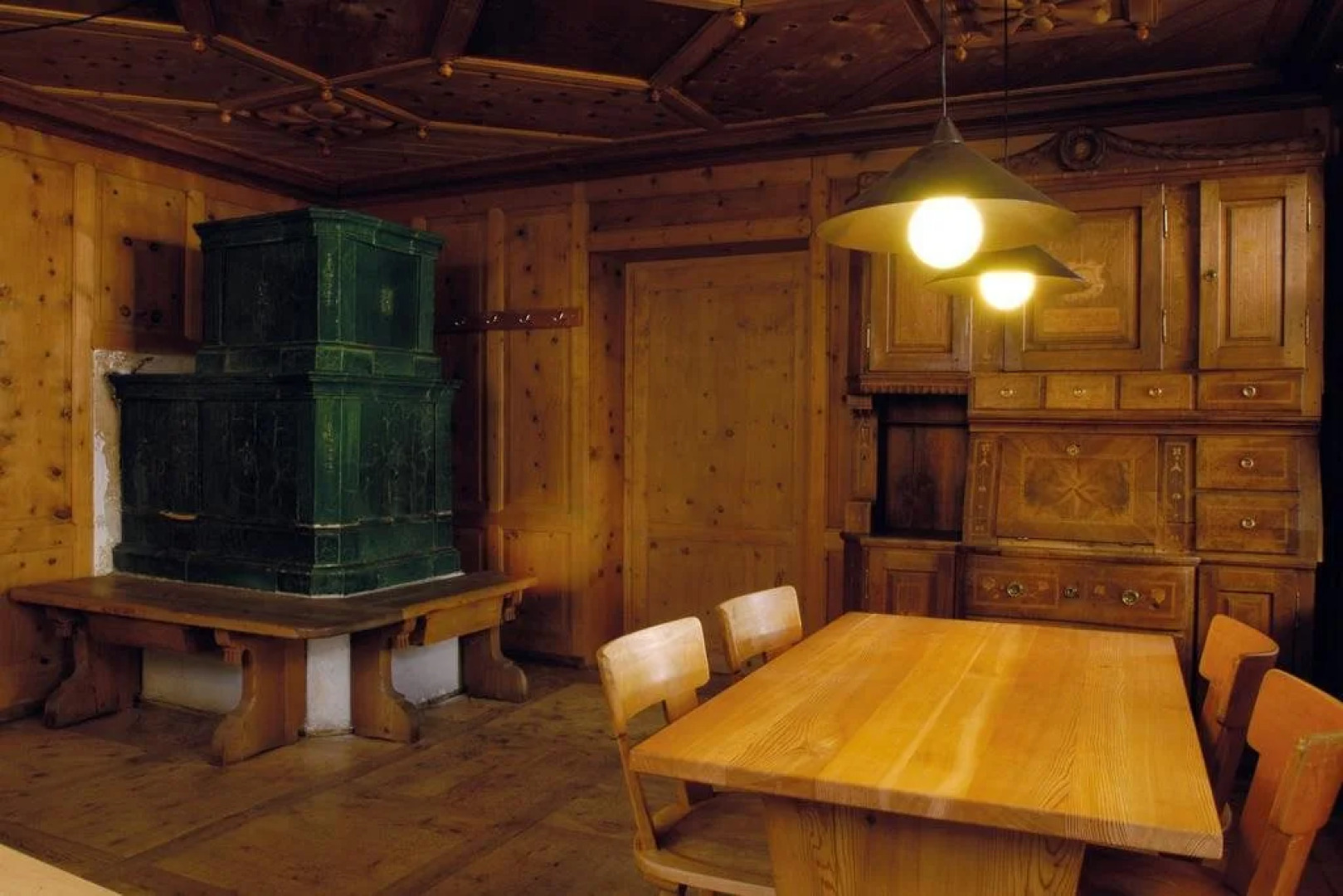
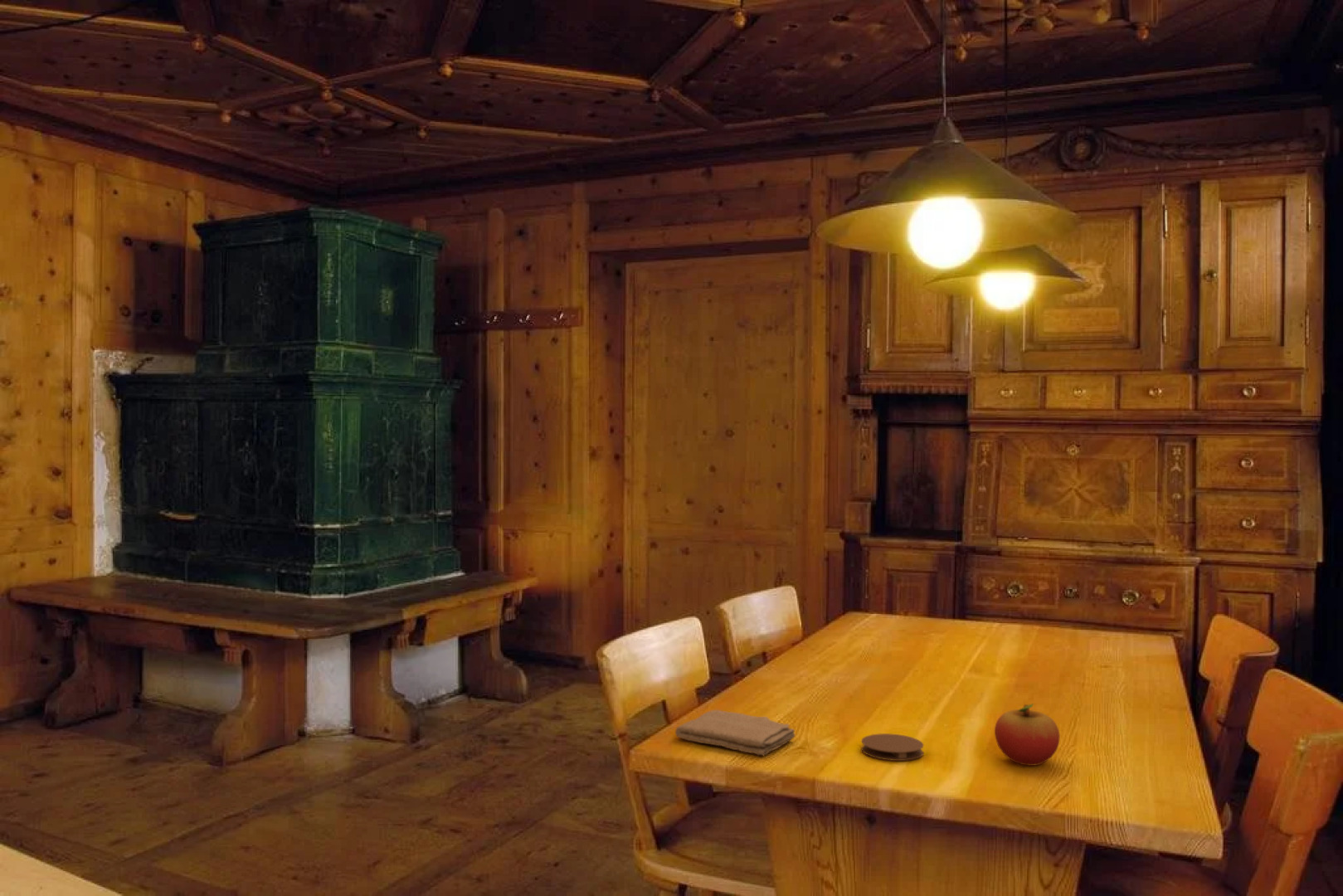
+ washcloth [674,709,796,757]
+ coaster [860,733,924,762]
+ fruit [994,704,1061,767]
